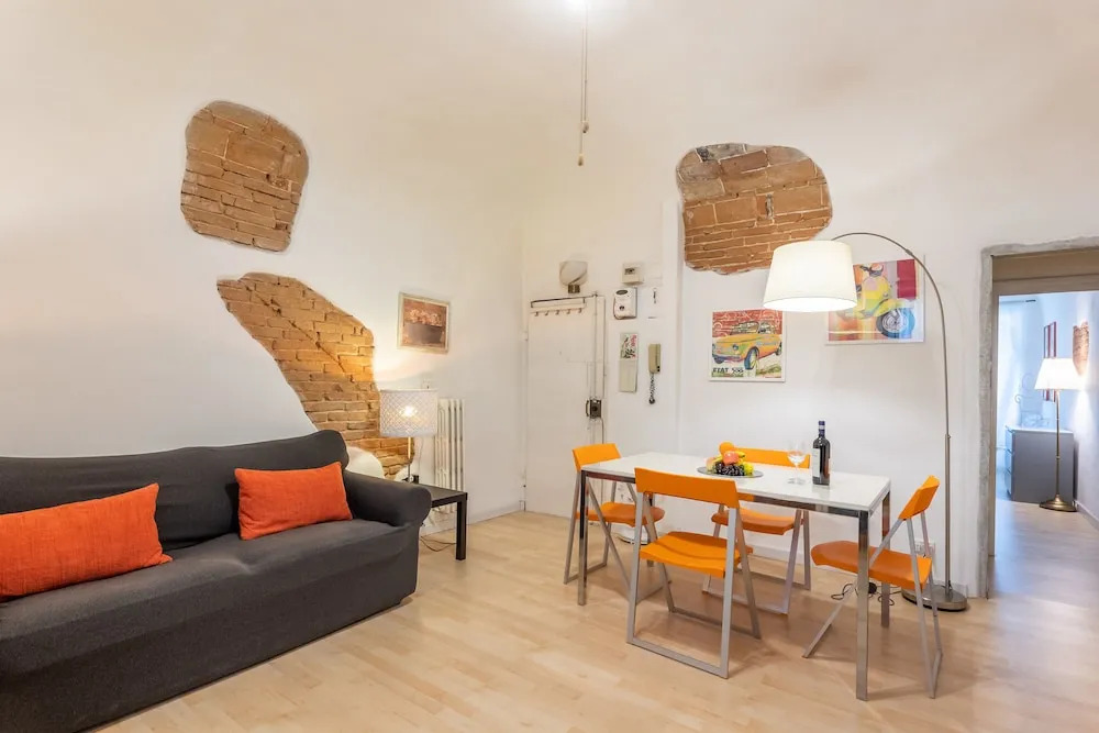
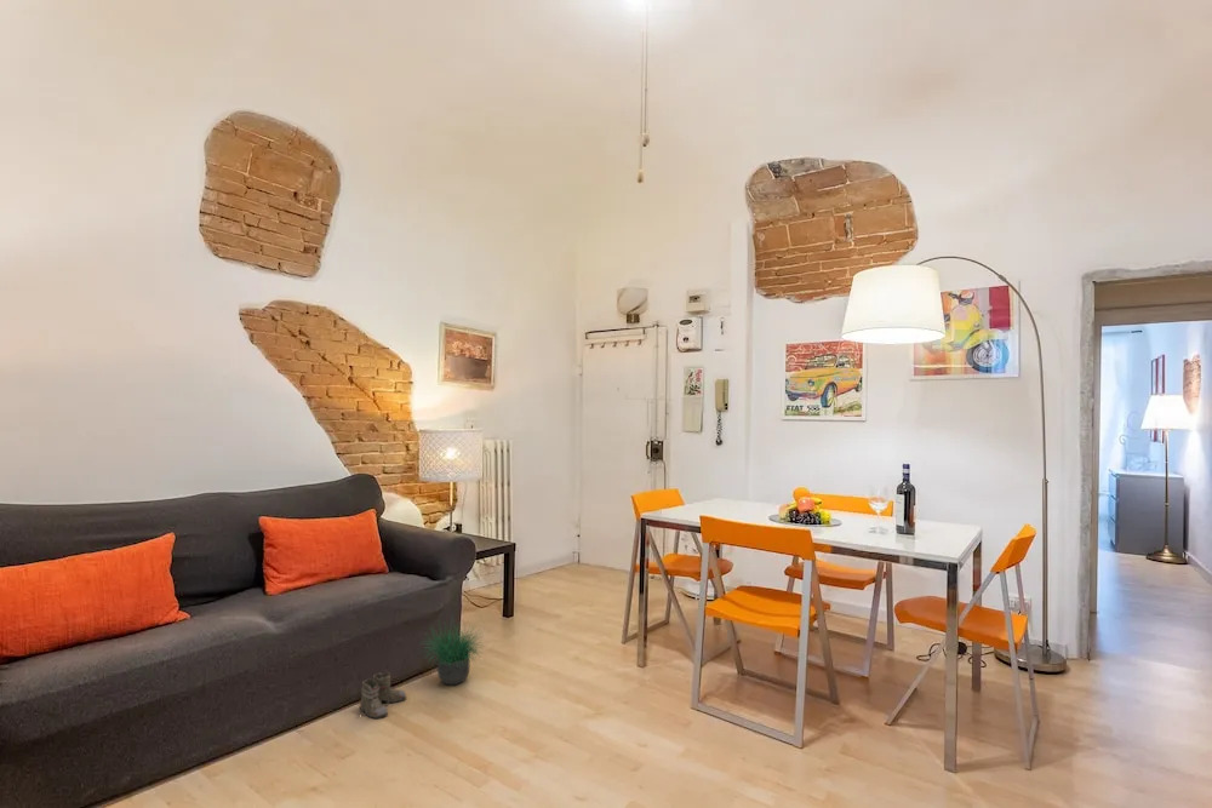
+ boots [355,671,407,720]
+ potted plant [419,615,492,686]
